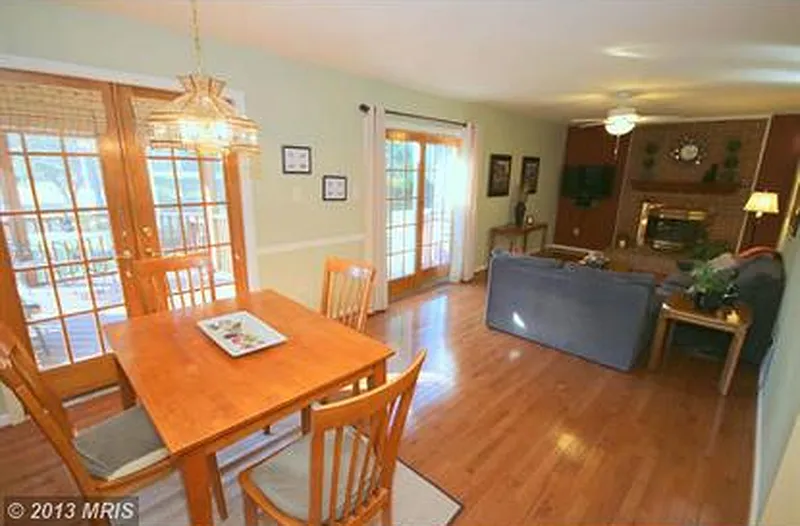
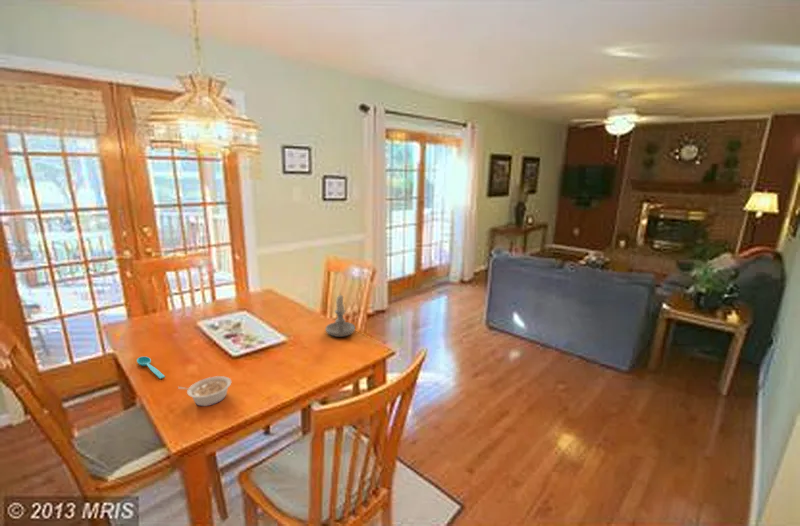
+ spoon [136,356,166,380]
+ candle [324,293,356,338]
+ legume [177,375,232,407]
